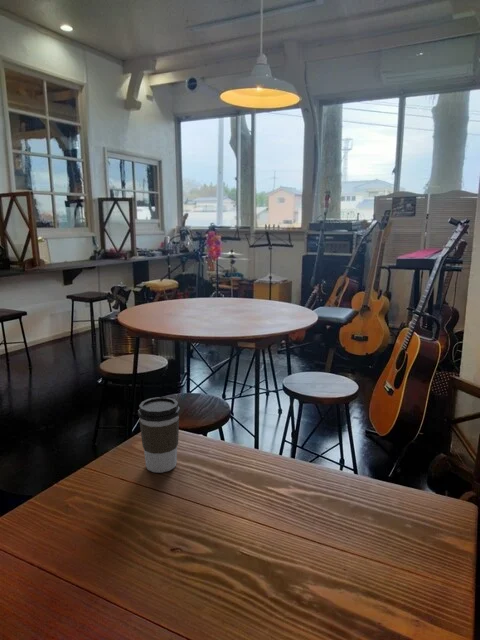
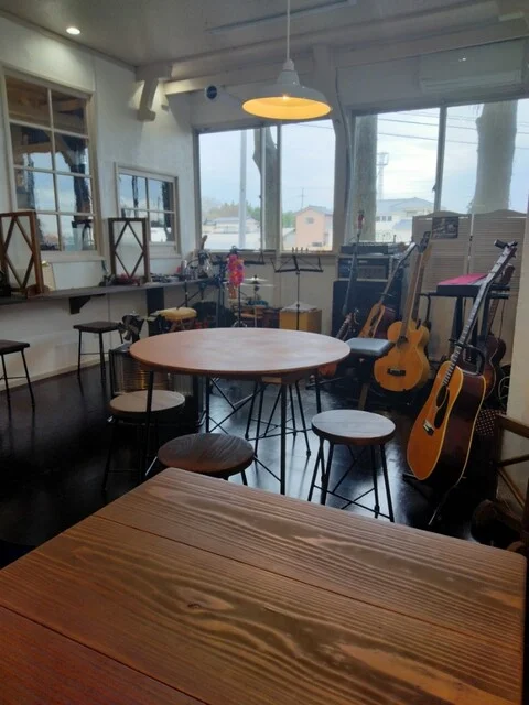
- coffee cup [137,396,181,474]
